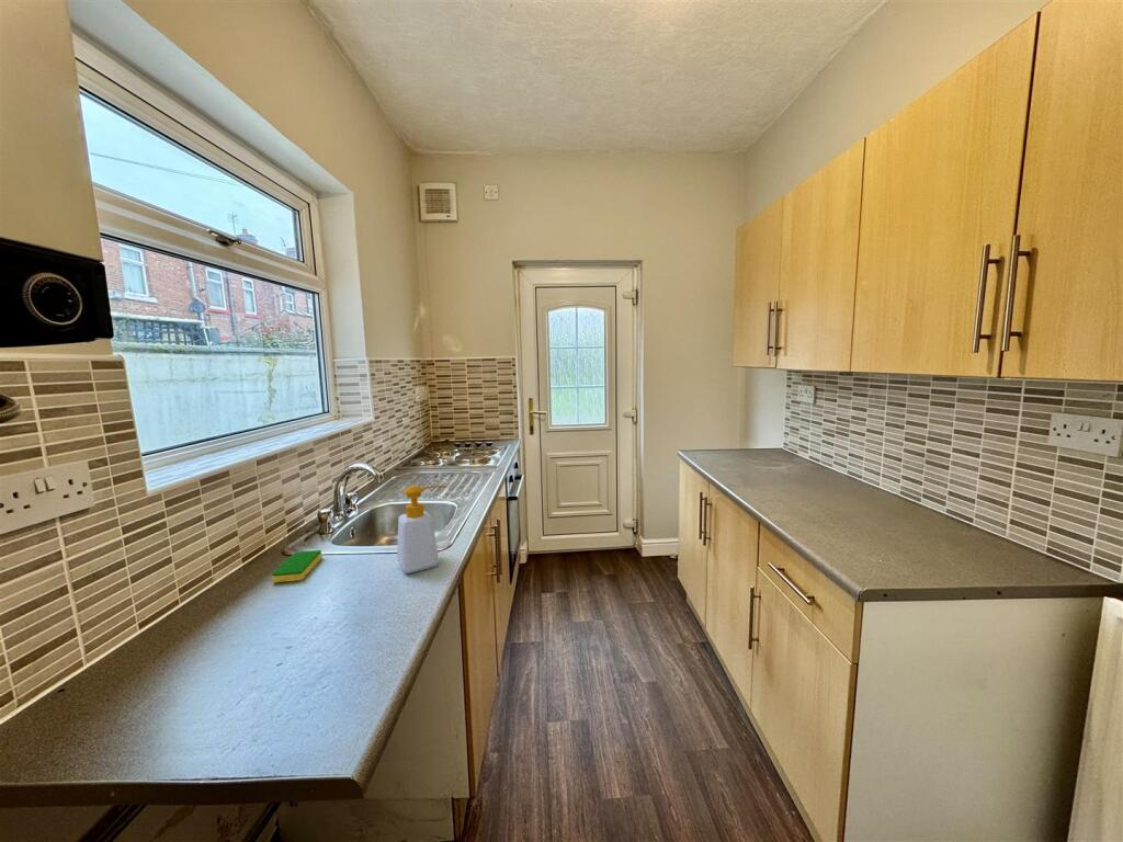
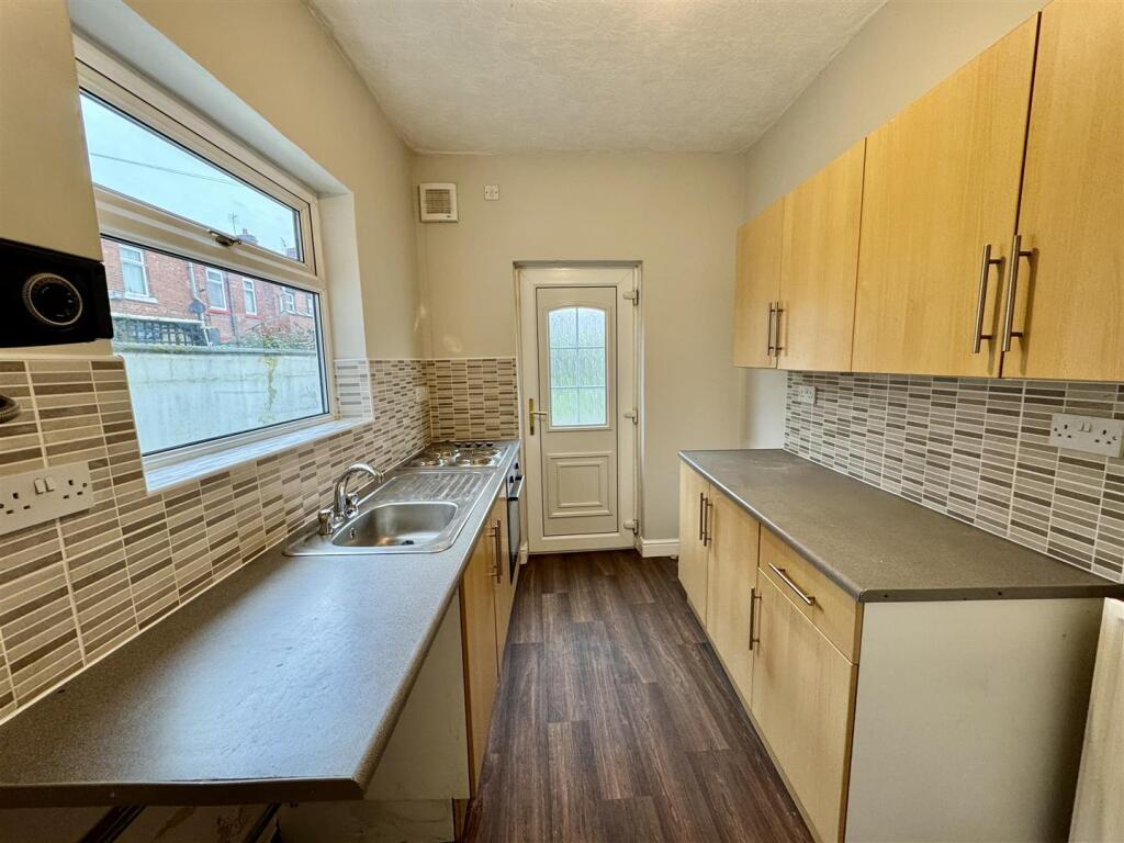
- dish sponge [271,549,322,583]
- soap bottle [396,485,447,574]
